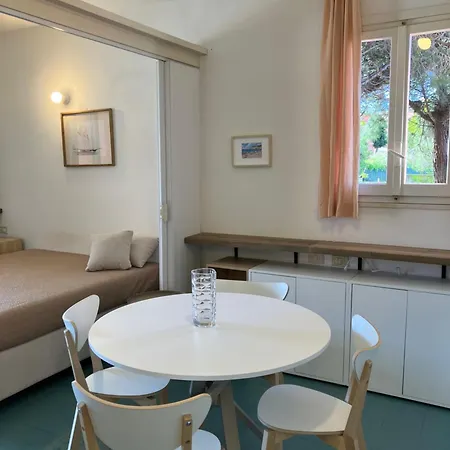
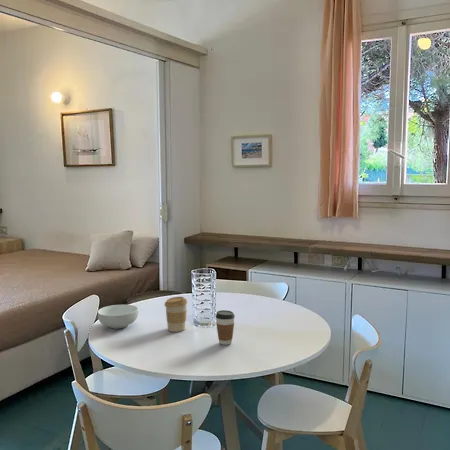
+ coffee cup [215,309,236,346]
+ cereal bowl [97,304,139,330]
+ coffee cup [164,296,188,333]
